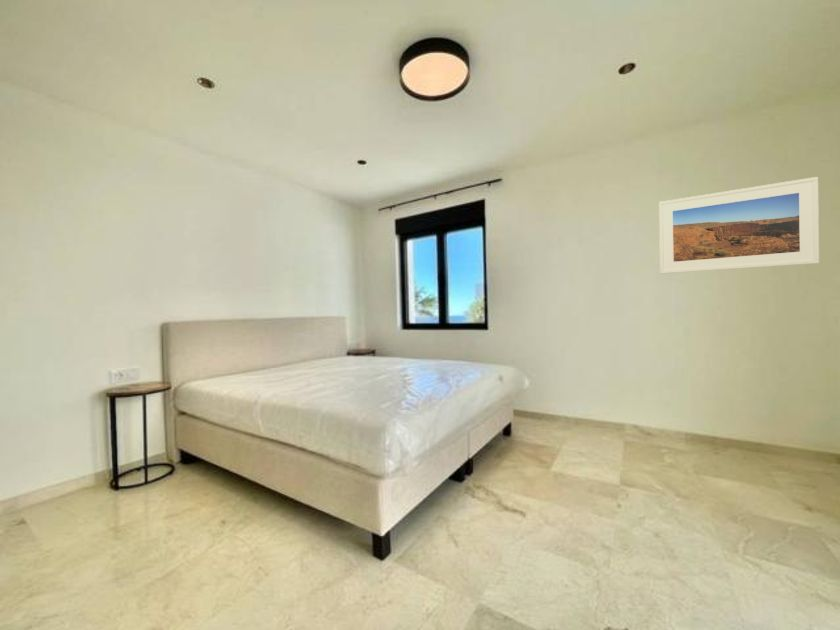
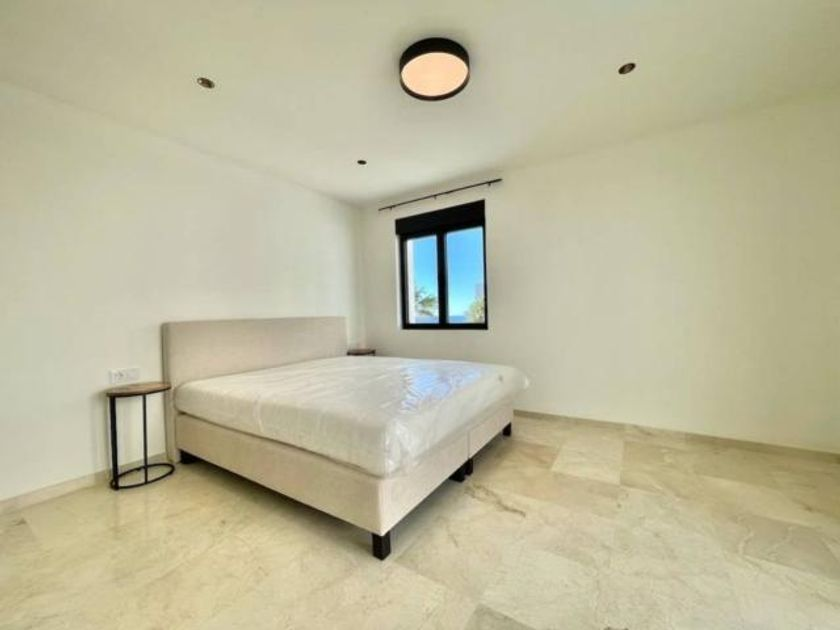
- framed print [658,176,820,275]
